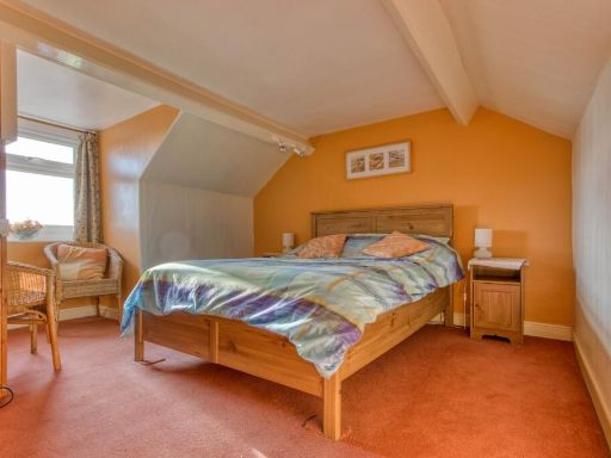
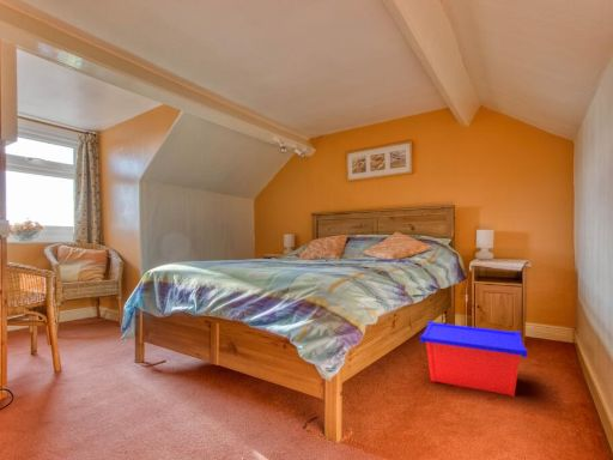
+ storage bin [419,320,528,398]
